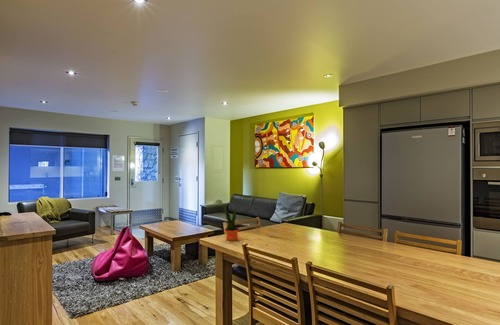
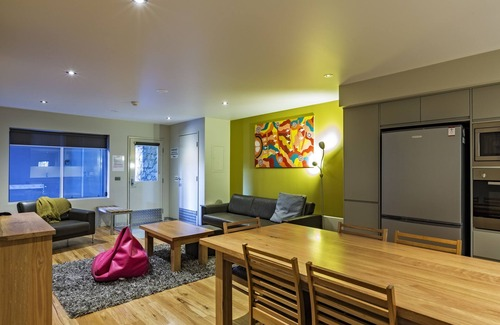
- potted plant [222,204,240,242]
